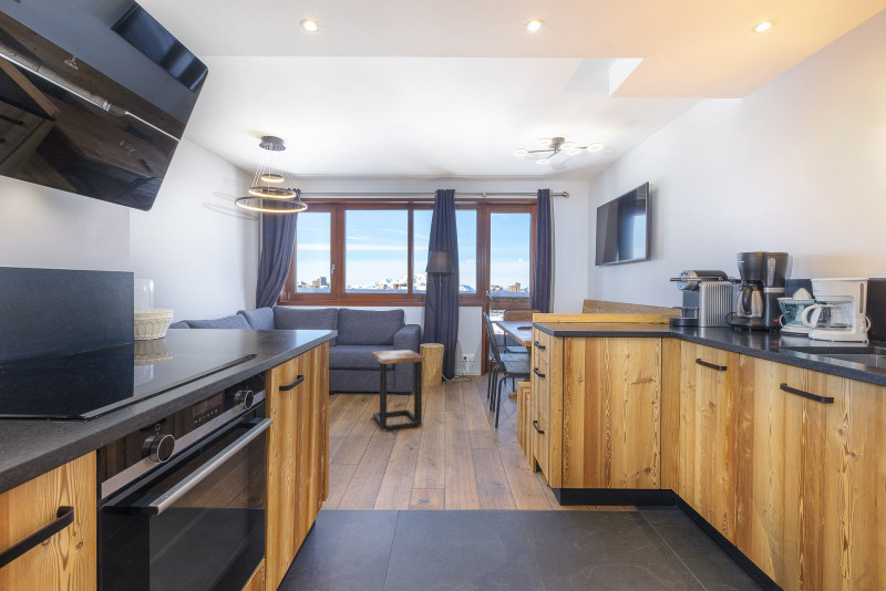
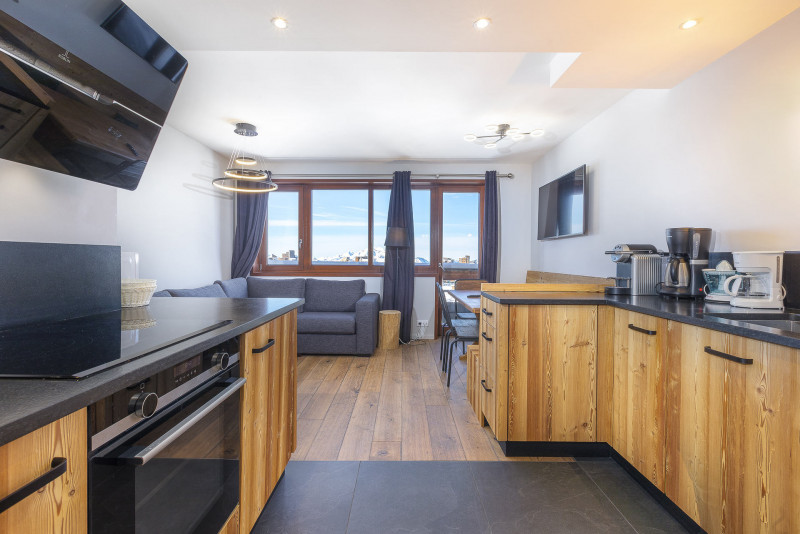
- side table [371,349,425,432]
